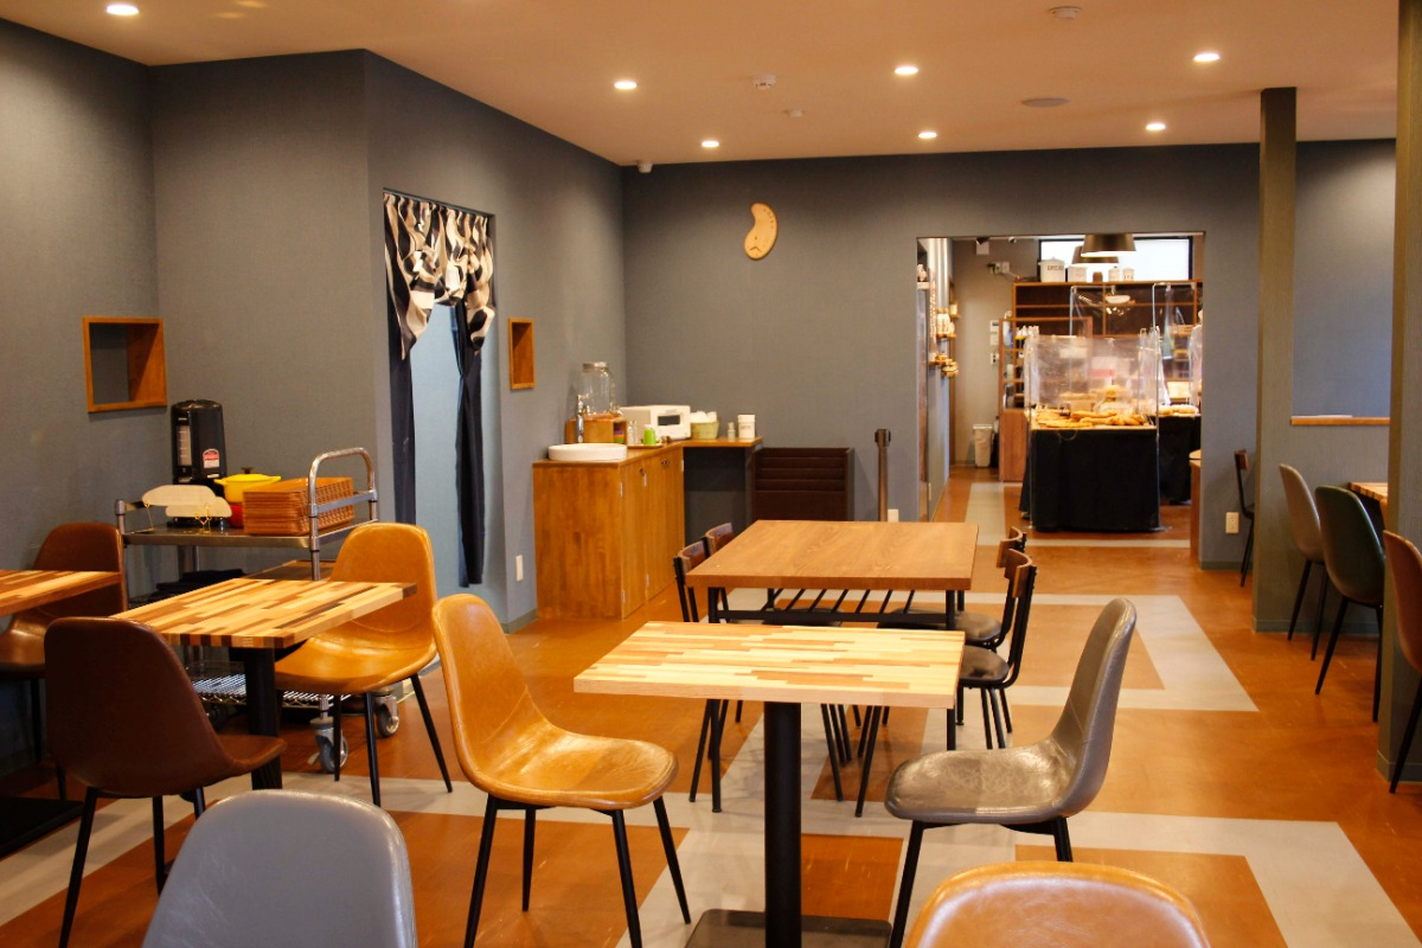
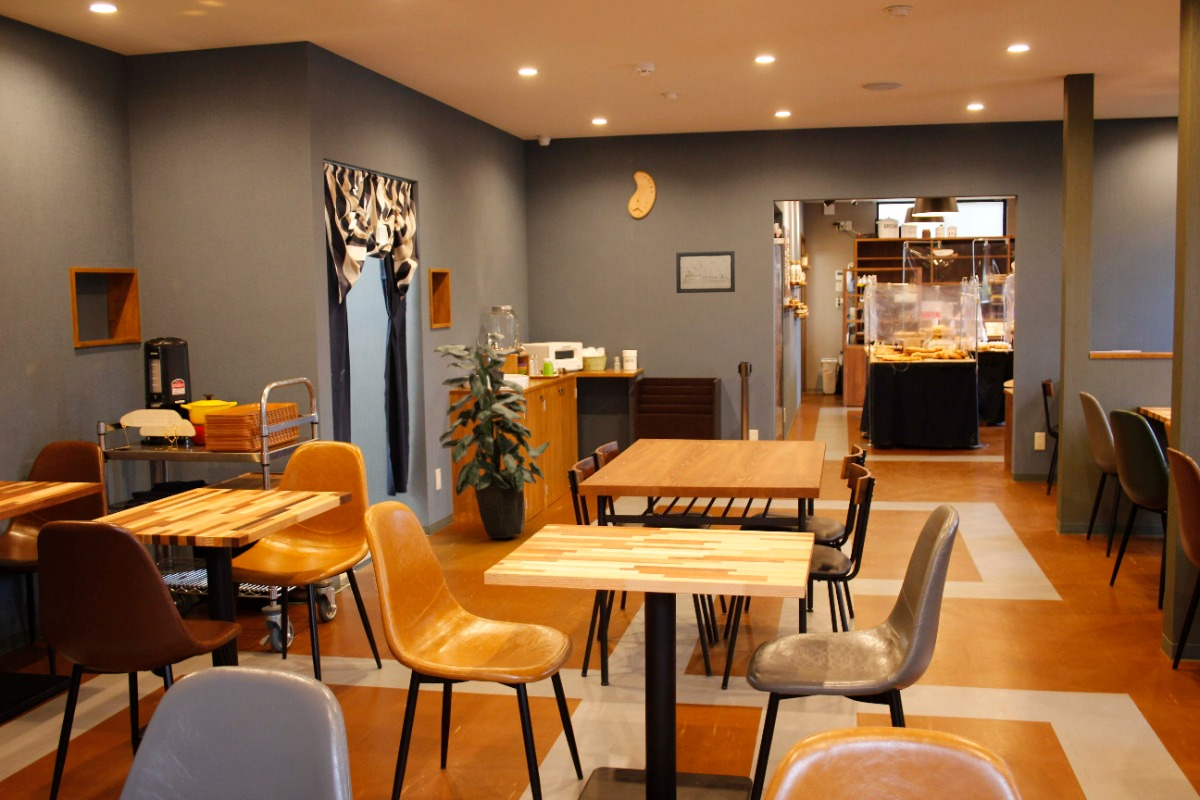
+ wall art [675,250,736,294]
+ indoor plant [433,333,551,540]
